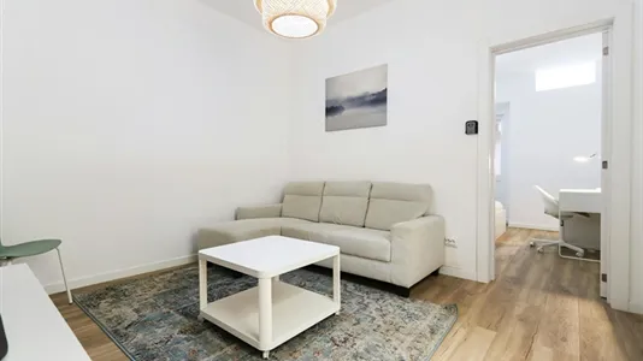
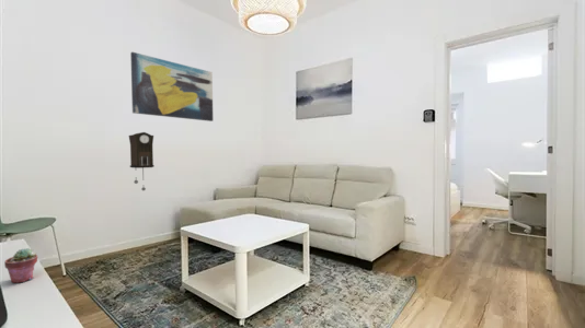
+ pendulum clock [128,131,156,191]
+ potted succulent [3,247,38,284]
+ wall art [129,51,214,122]
